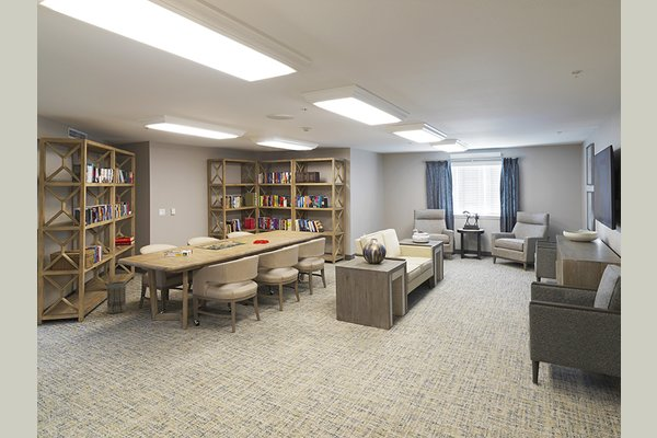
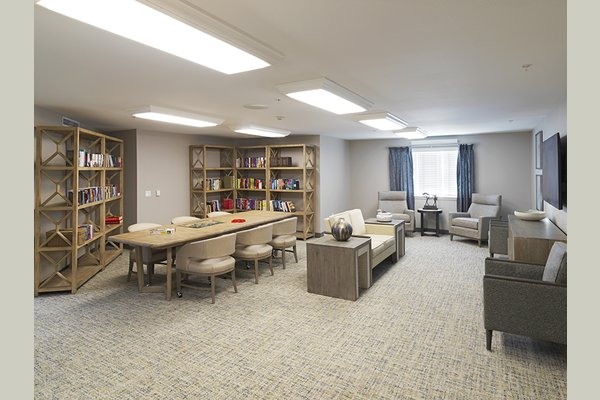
- basket [106,280,127,314]
